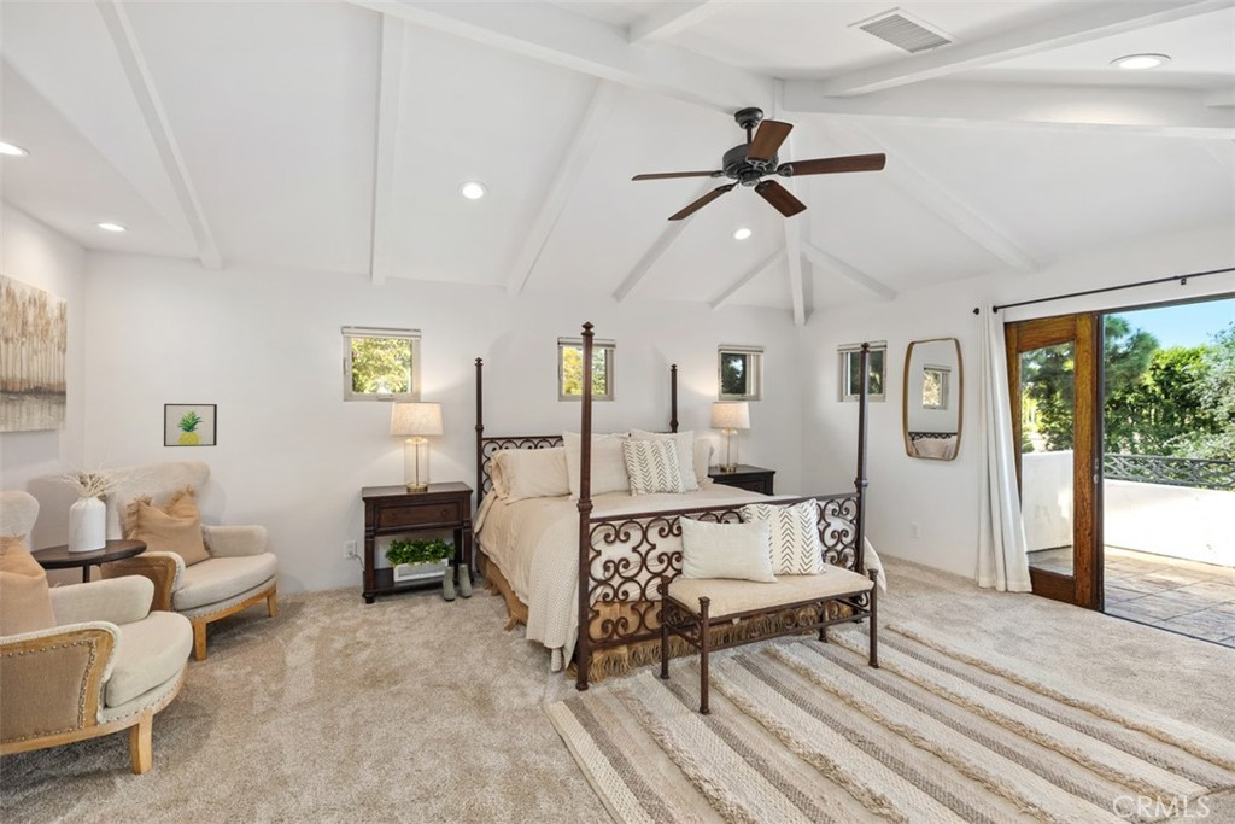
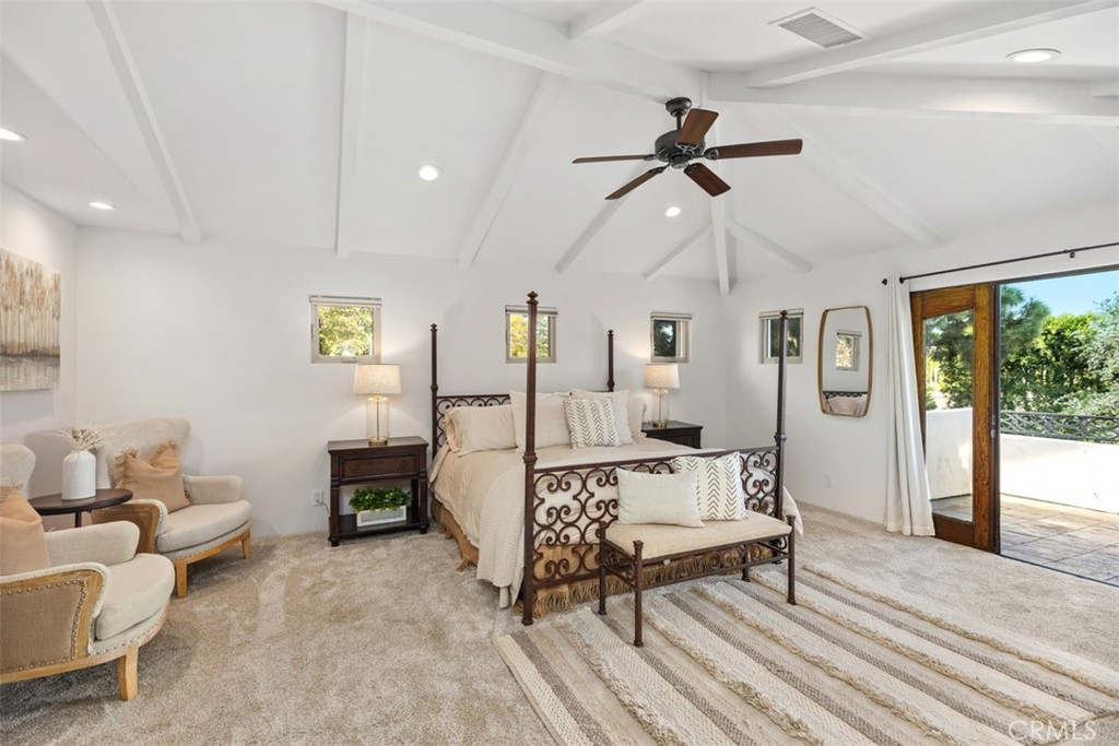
- boots [441,562,473,601]
- wall art [163,403,218,448]
